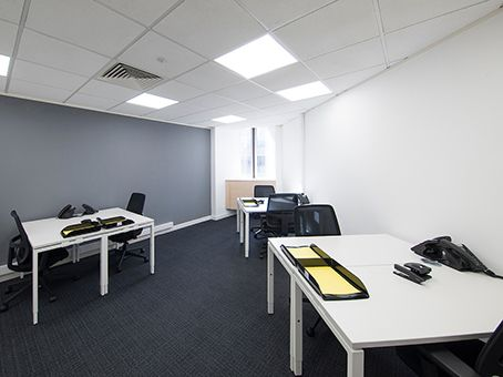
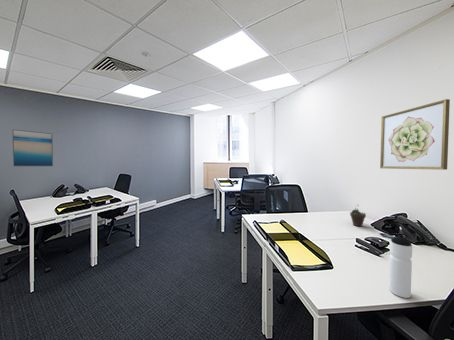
+ succulent plant [349,203,367,227]
+ water bottle [388,234,413,299]
+ wall art [11,128,54,168]
+ wall art [379,98,451,171]
